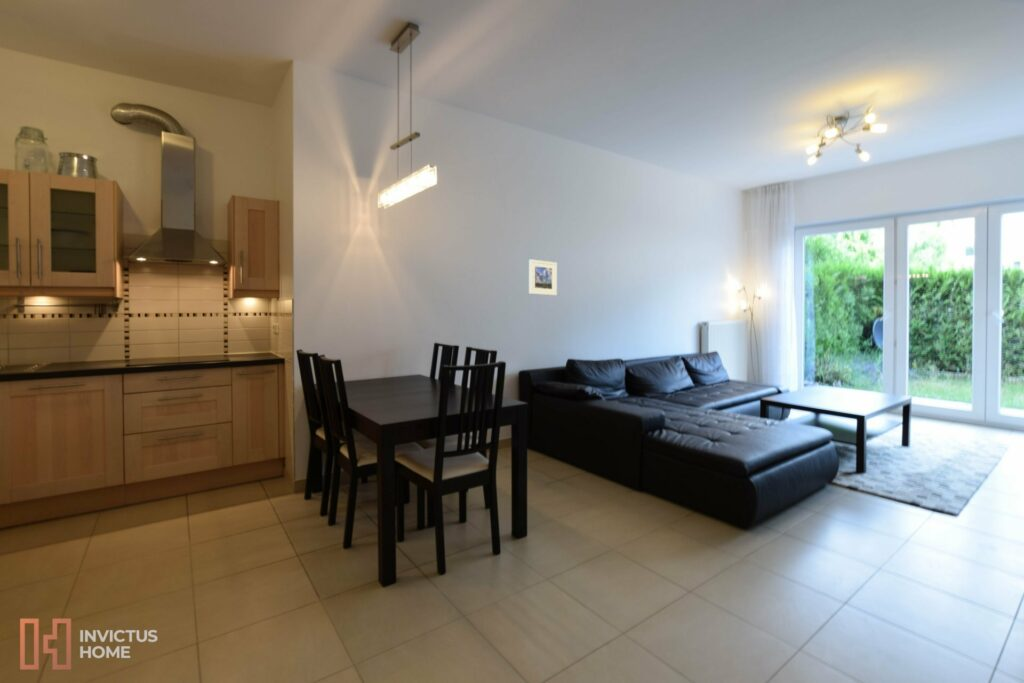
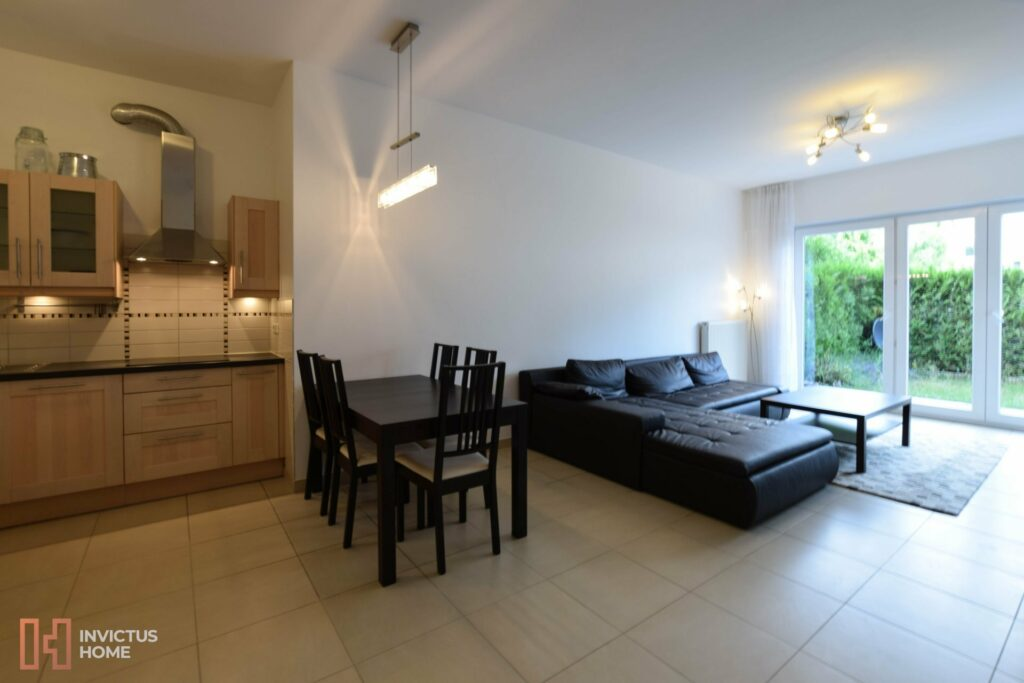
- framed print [528,258,558,297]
